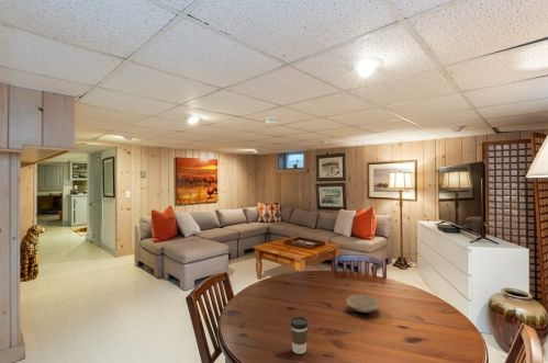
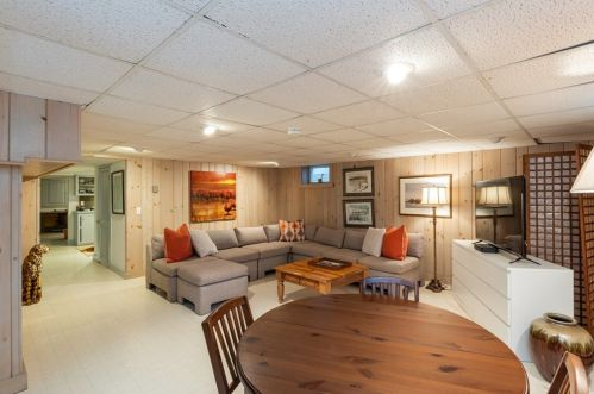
- coffee cup [289,316,310,355]
- bowl [345,294,380,314]
